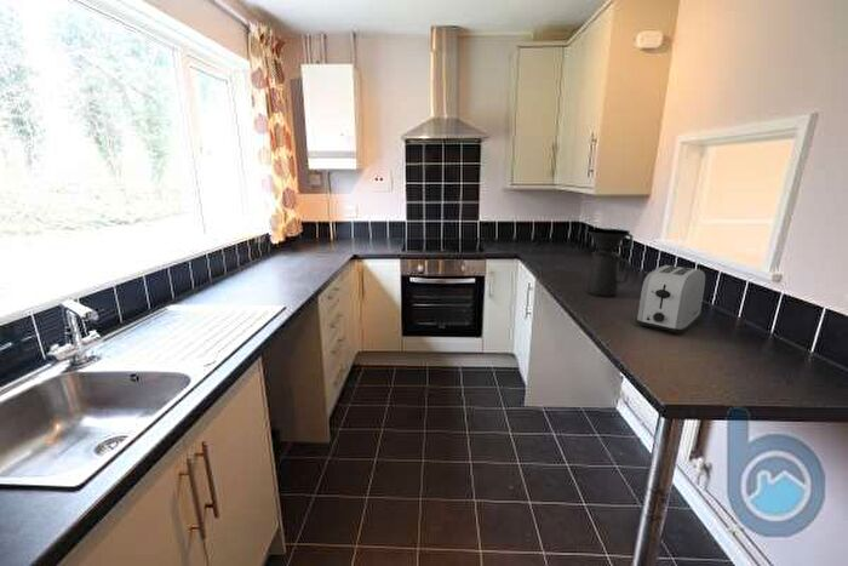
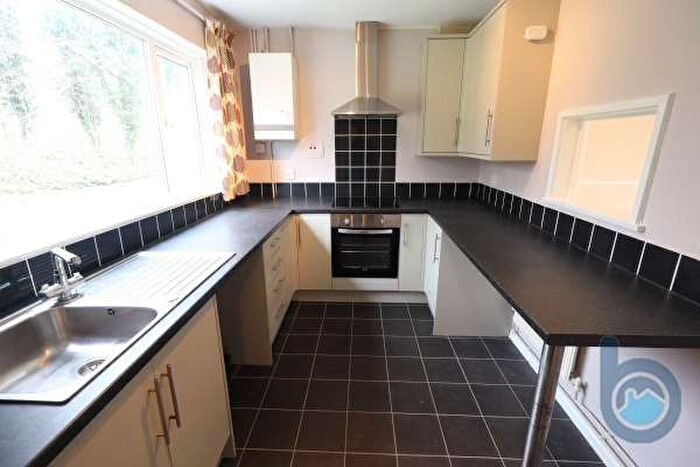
- coffee maker [585,227,634,298]
- toaster [635,264,706,336]
